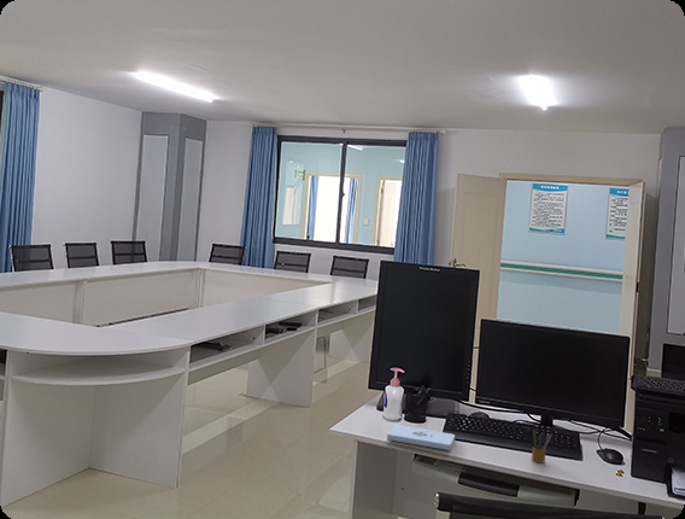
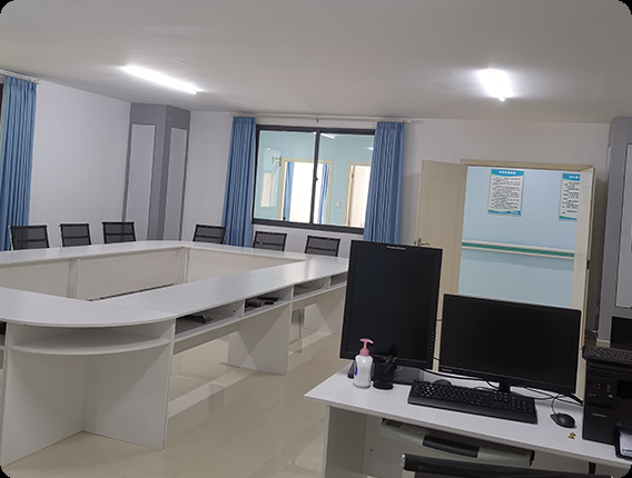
- notepad [386,424,456,451]
- pencil box [527,428,554,463]
